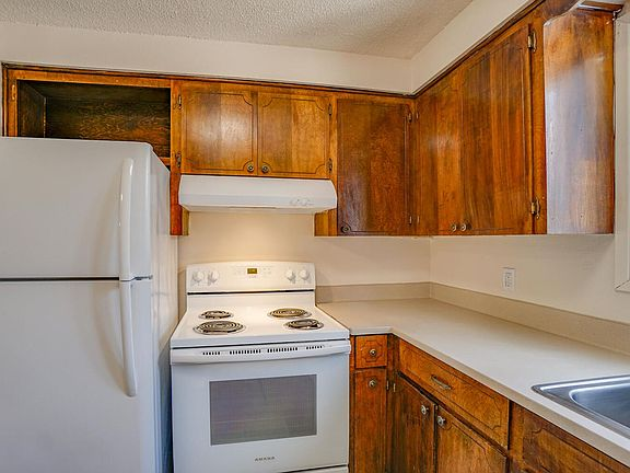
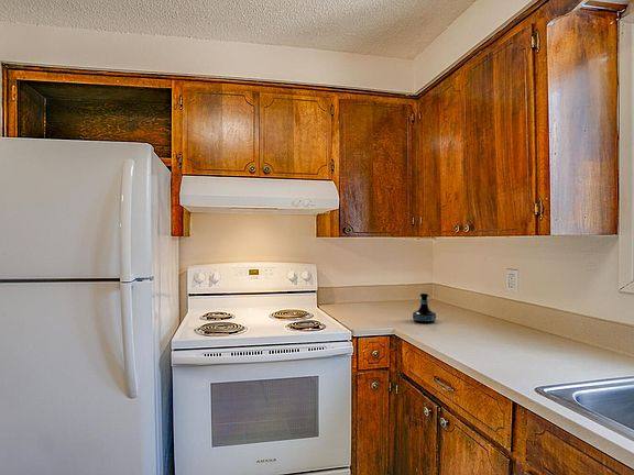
+ tequila bottle [412,292,437,324]
